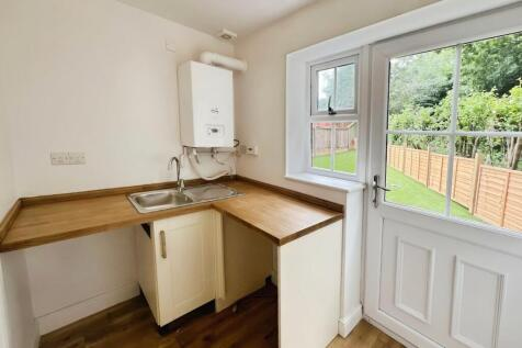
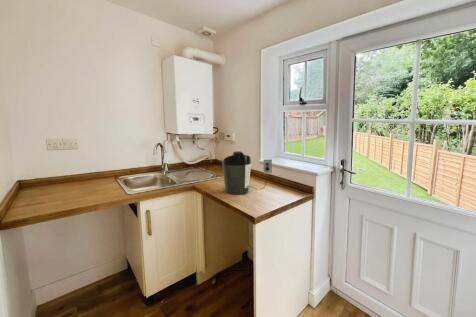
+ coffee maker [221,150,273,195]
